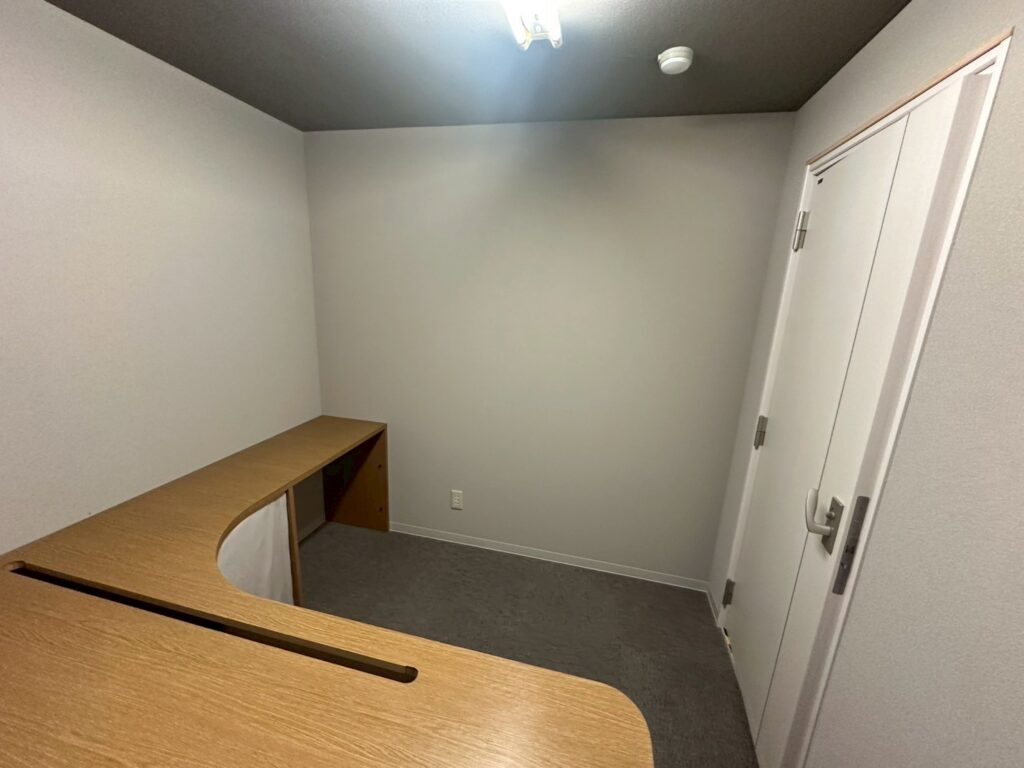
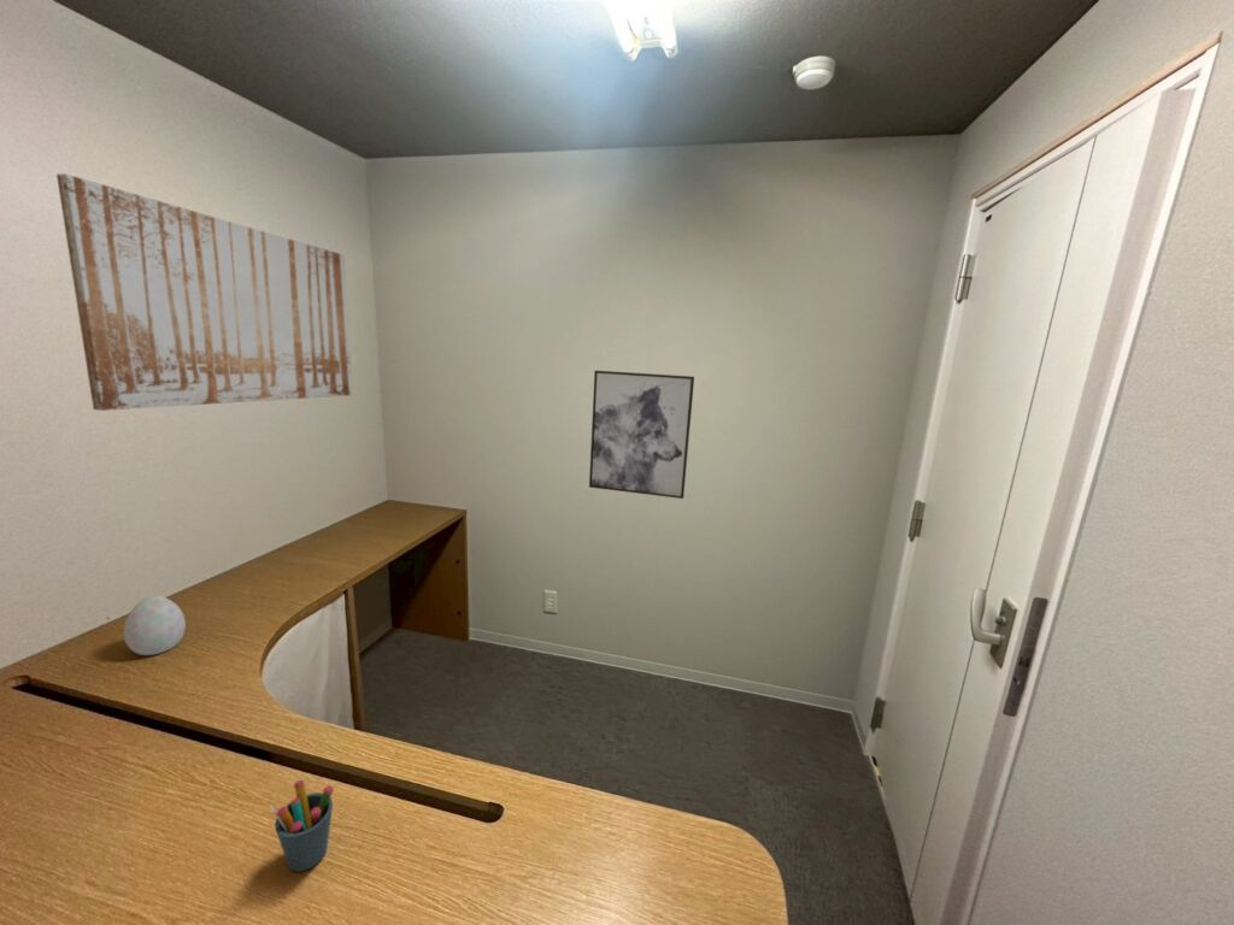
+ wall art [55,172,353,412]
+ wall art [588,370,695,500]
+ decorative egg [123,595,187,656]
+ pen holder [269,778,335,873]
